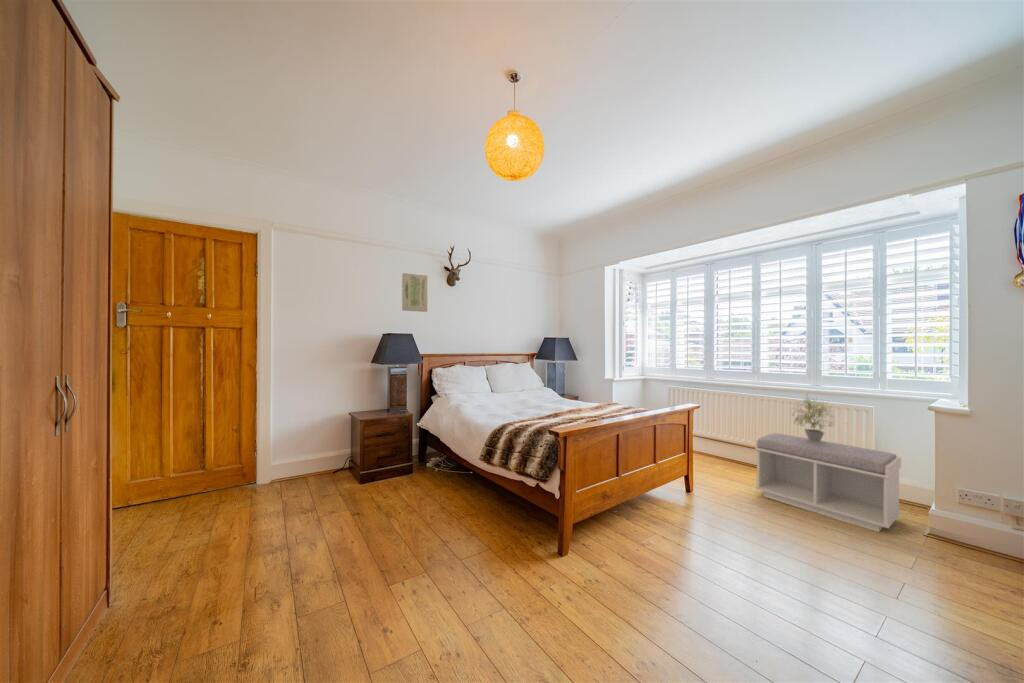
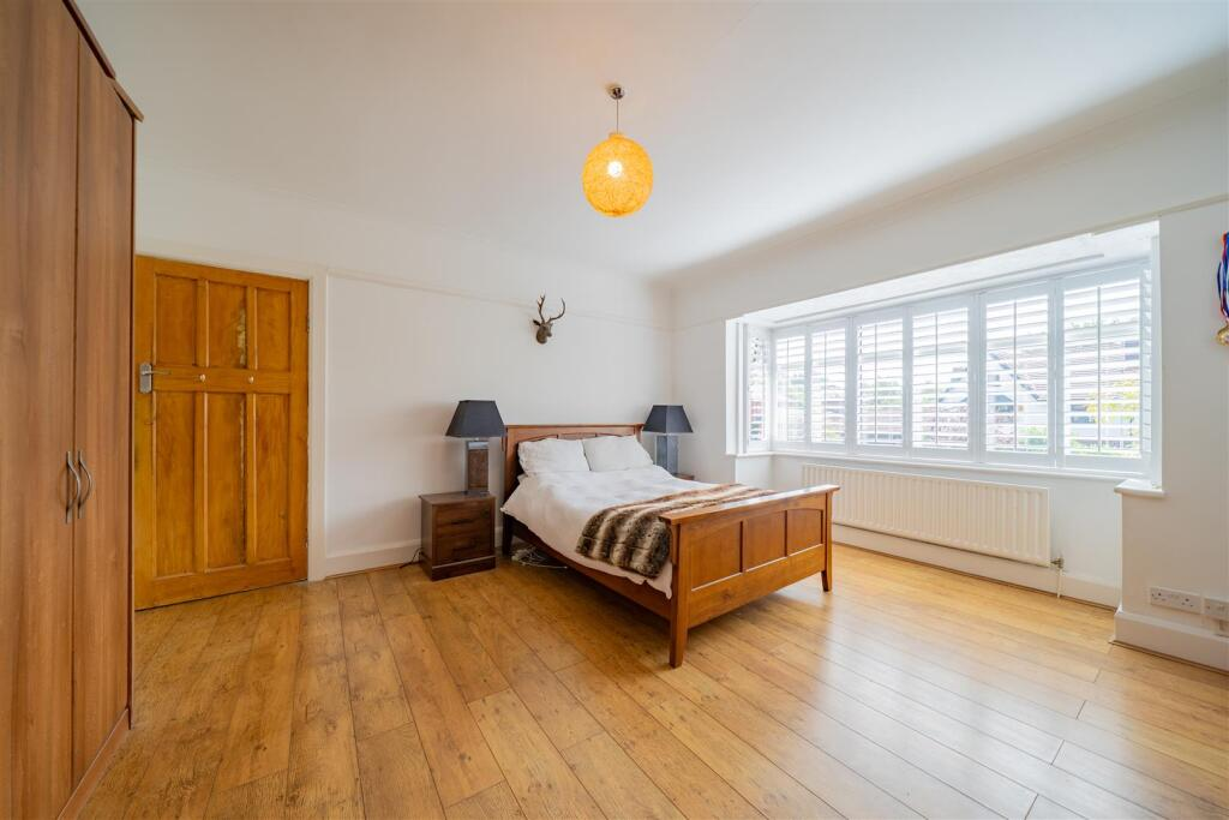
- bench [754,432,902,533]
- potted plant [788,392,837,442]
- wall art [401,272,428,313]
